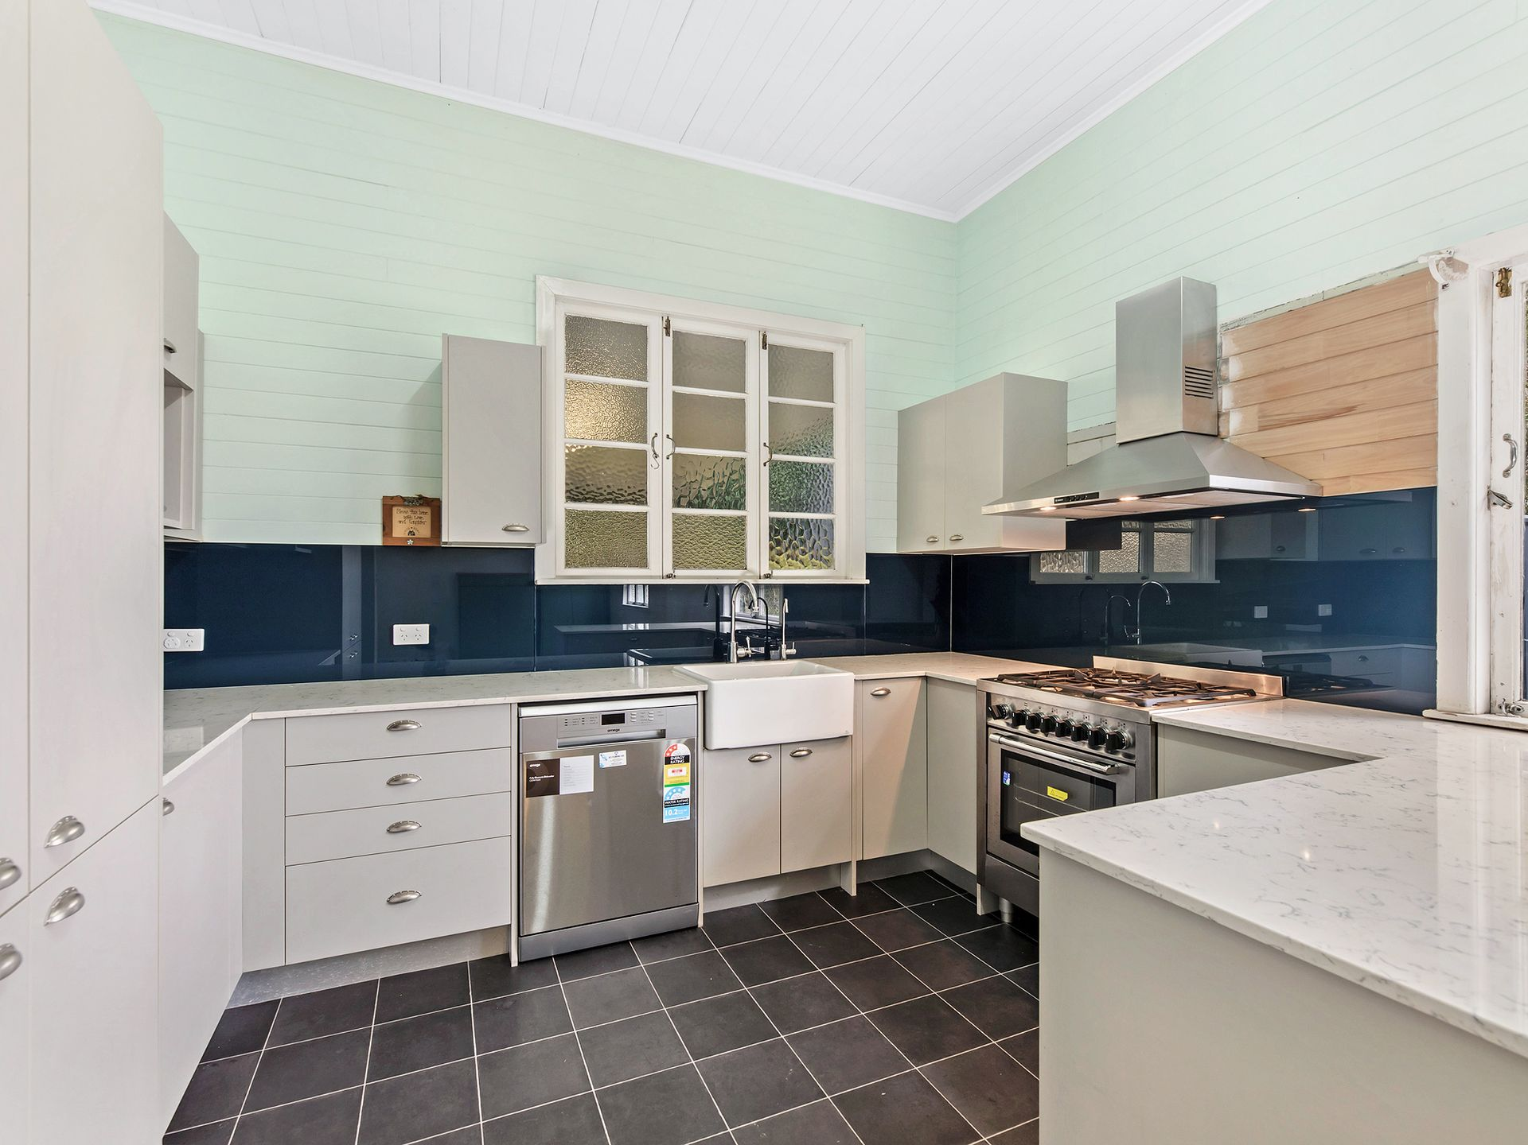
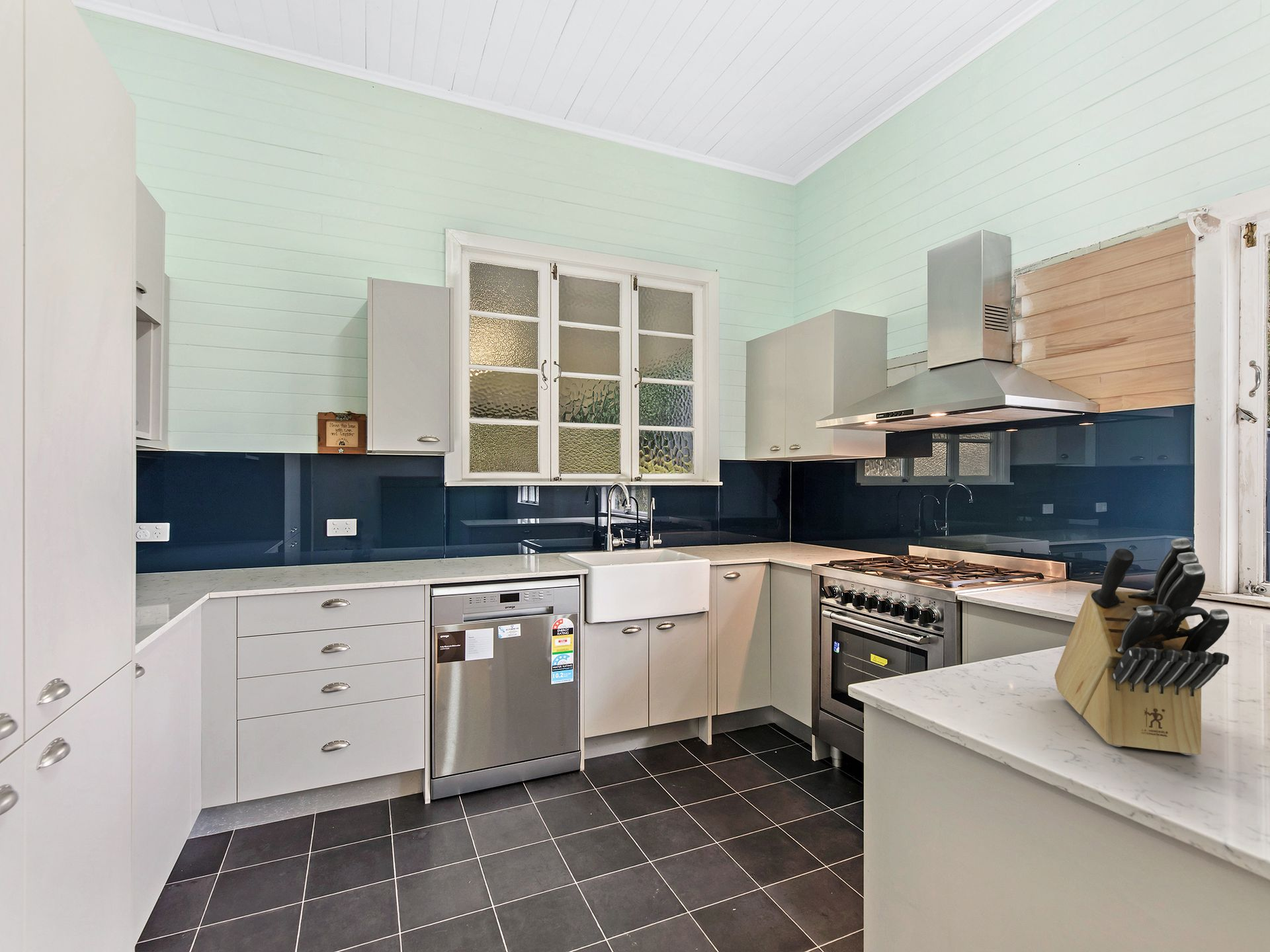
+ knife block [1054,537,1230,756]
